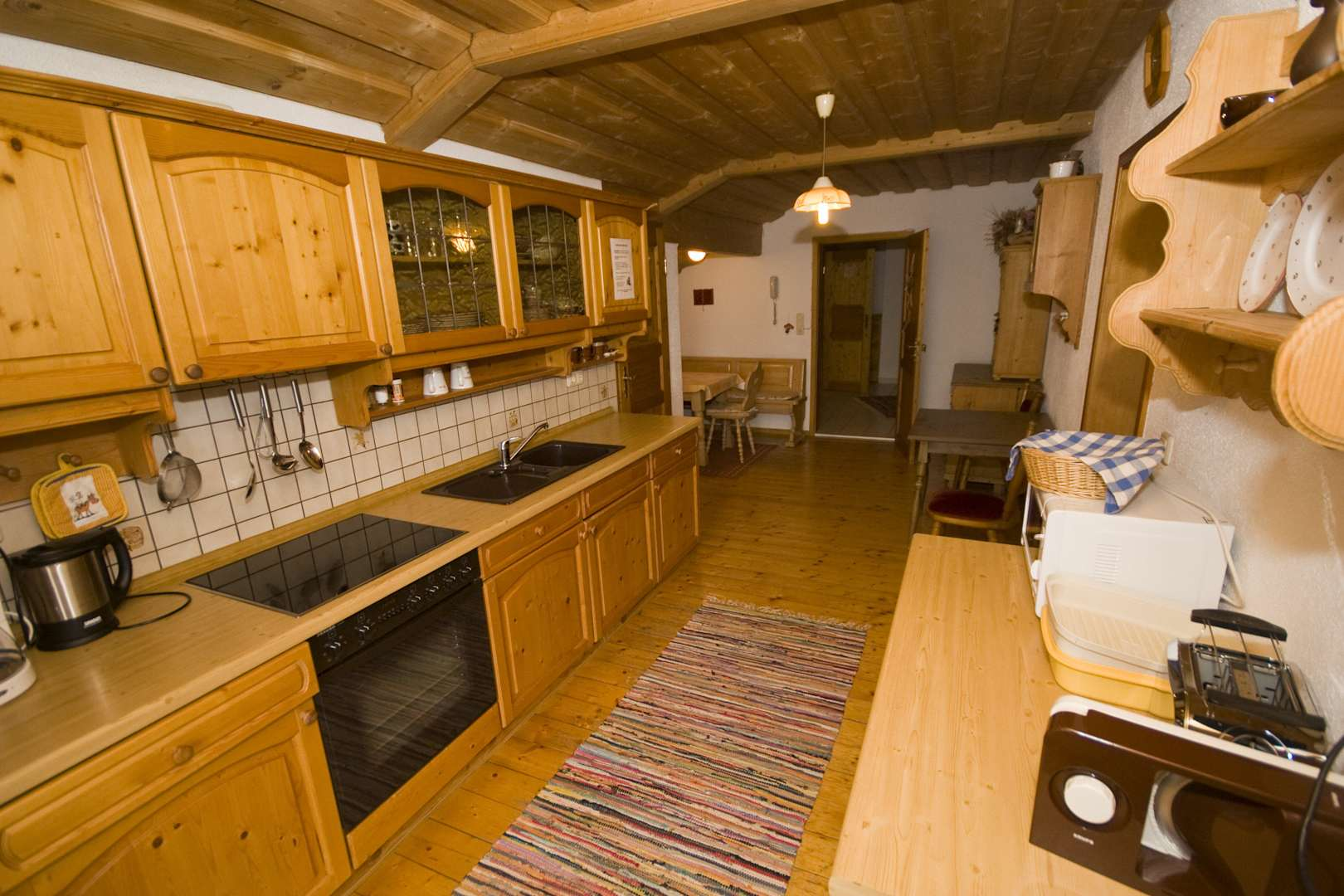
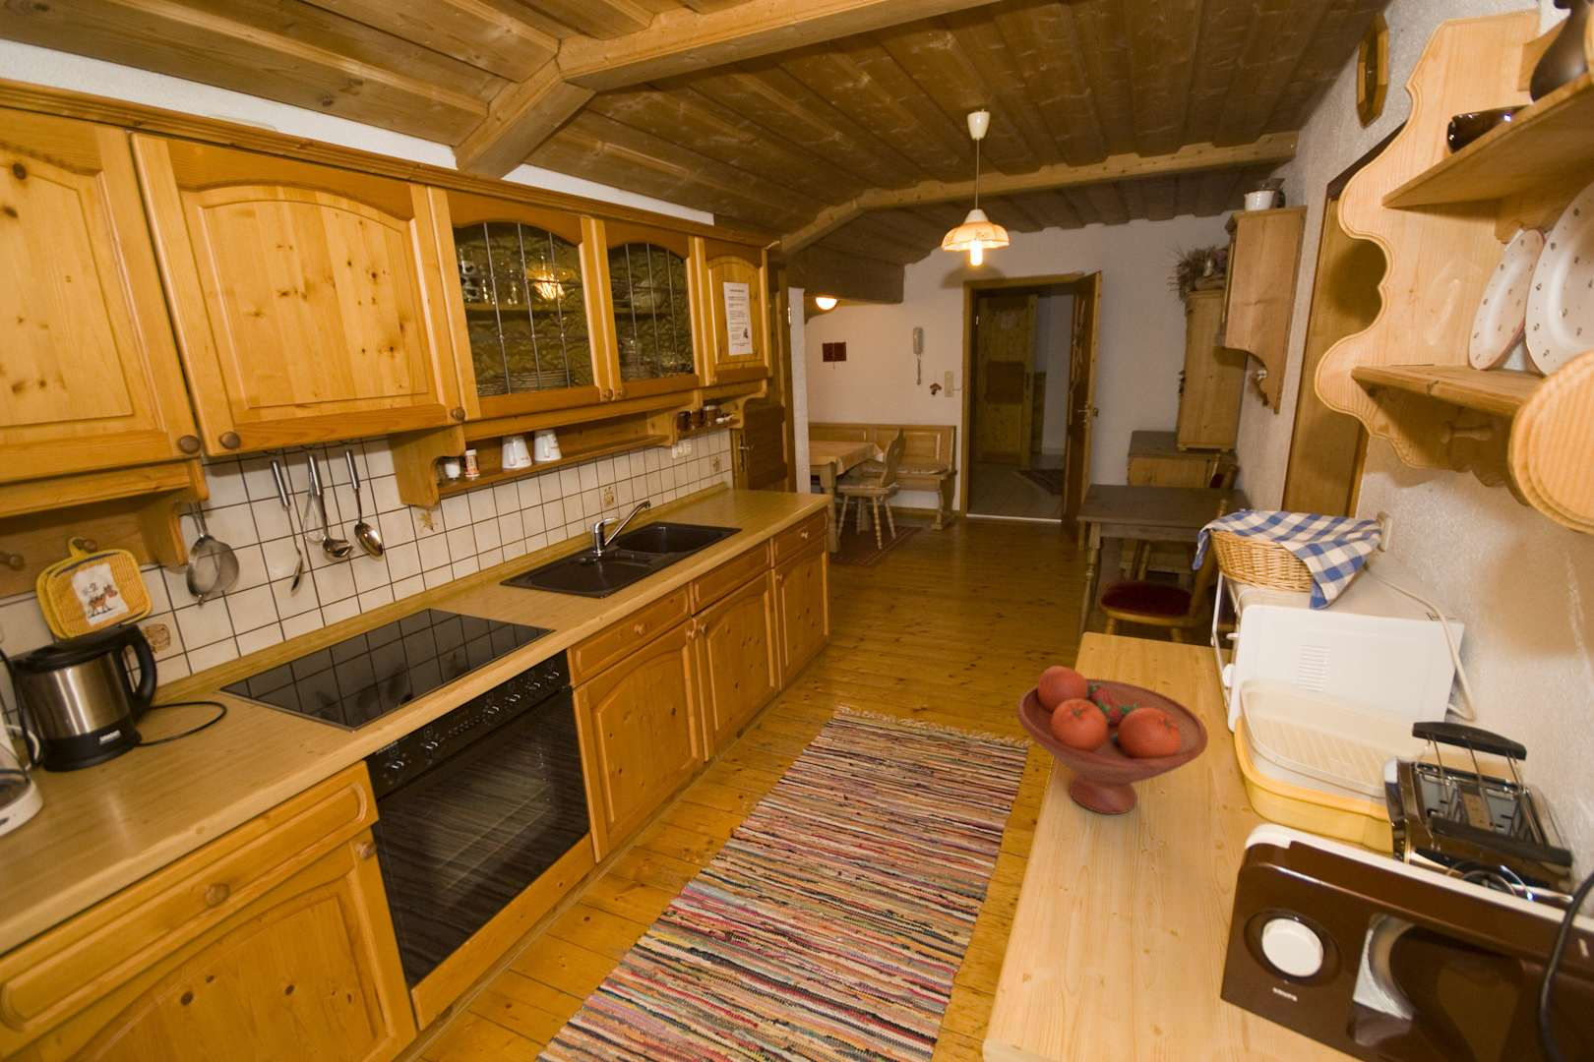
+ fruit bowl [1015,665,1210,815]
